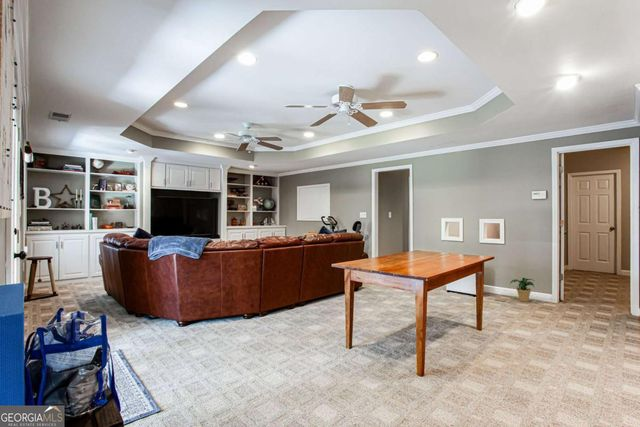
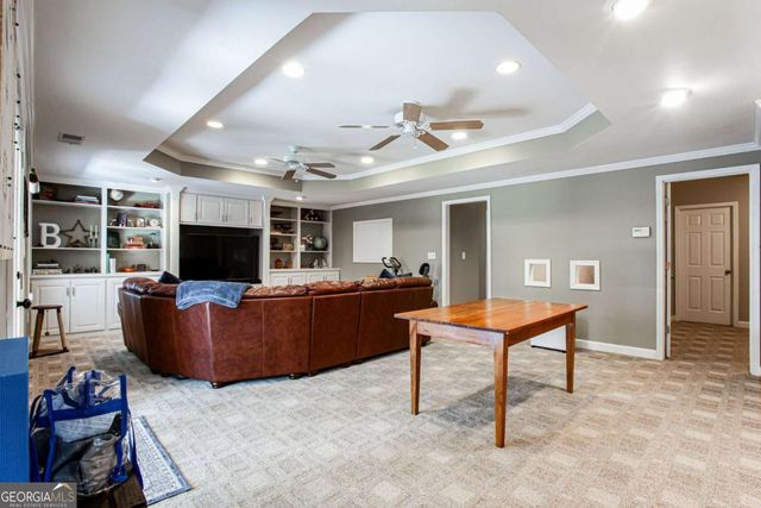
- potted plant [509,277,538,303]
